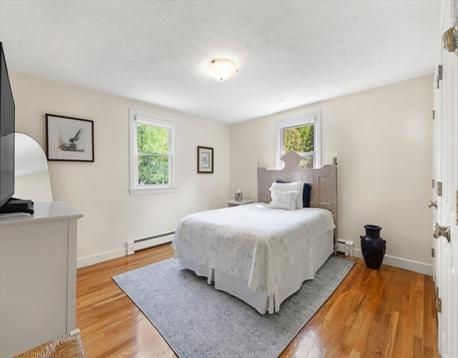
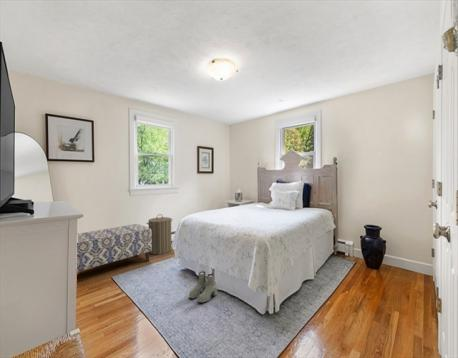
+ laundry hamper [146,213,173,256]
+ boots [188,270,218,304]
+ bench [76,223,152,272]
